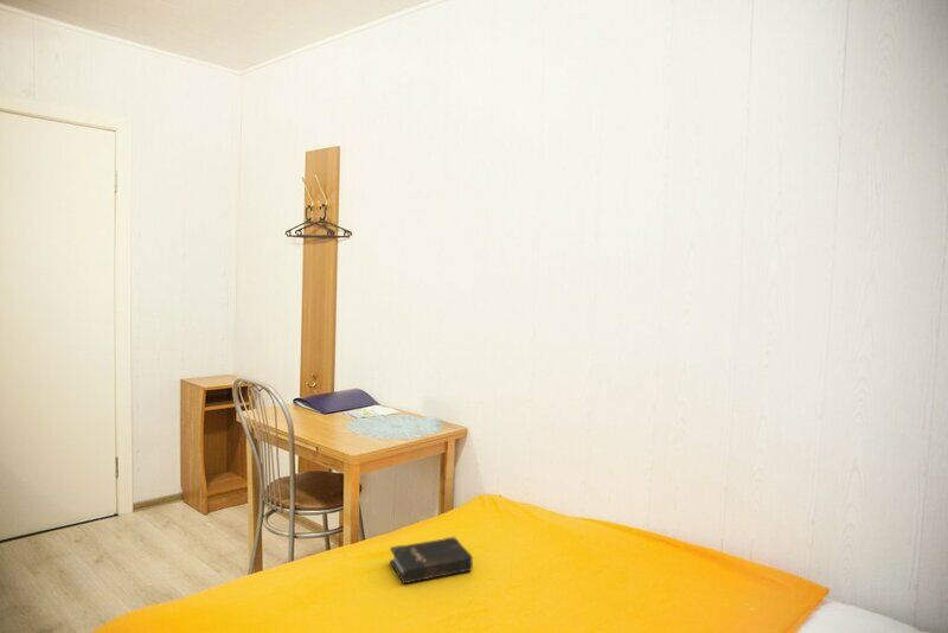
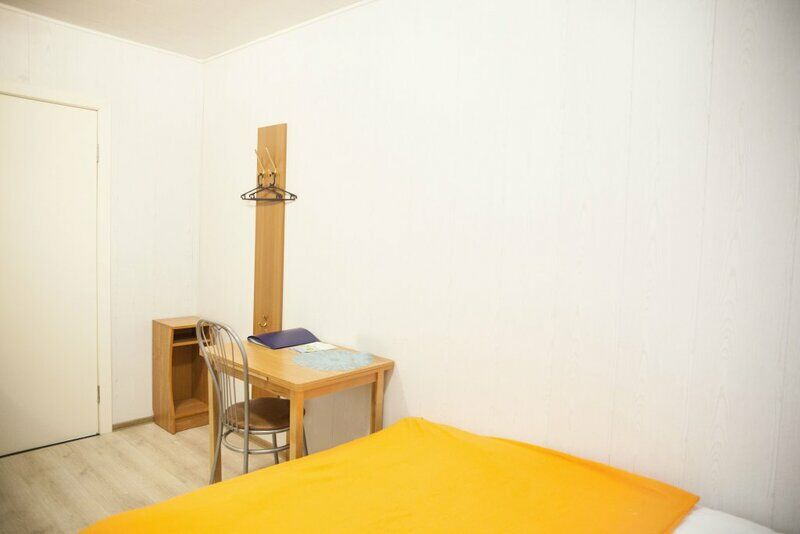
- hardback book [389,536,474,584]
